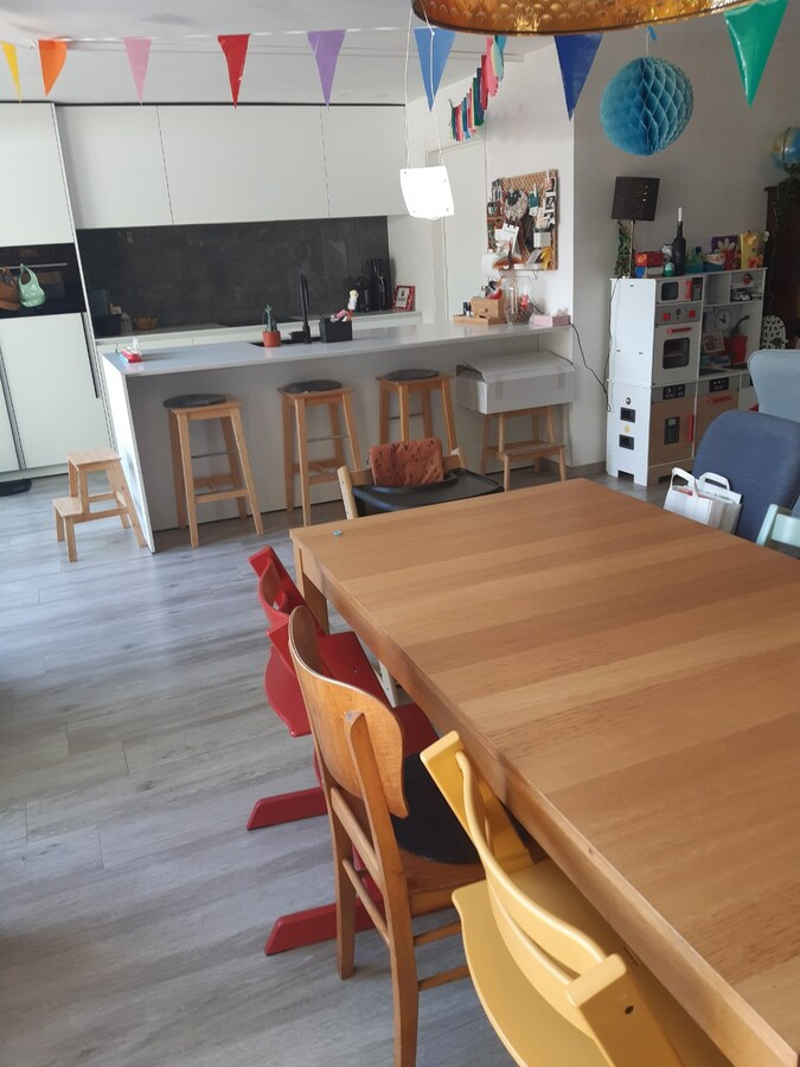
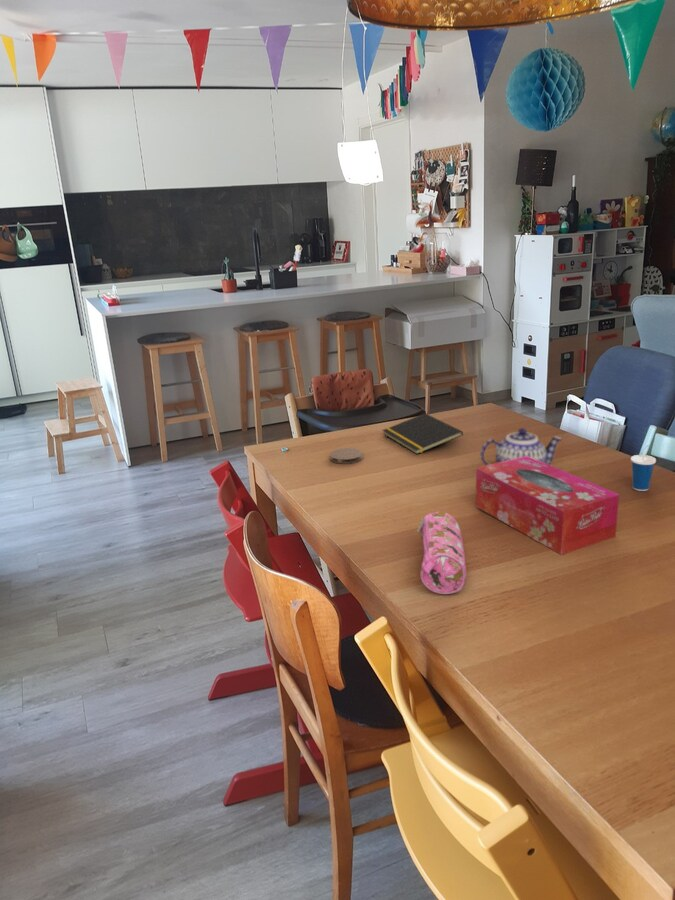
+ cup [630,444,657,492]
+ coaster [329,447,364,465]
+ pencil case [416,510,467,595]
+ notepad [382,412,464,455]
+ teapot [479,427,563,465]
+ tissue box [475,456,620,556]
